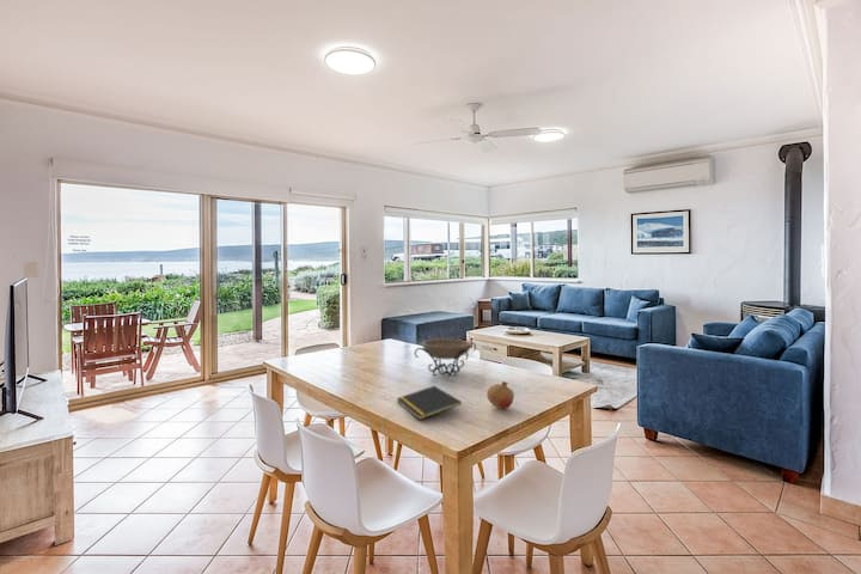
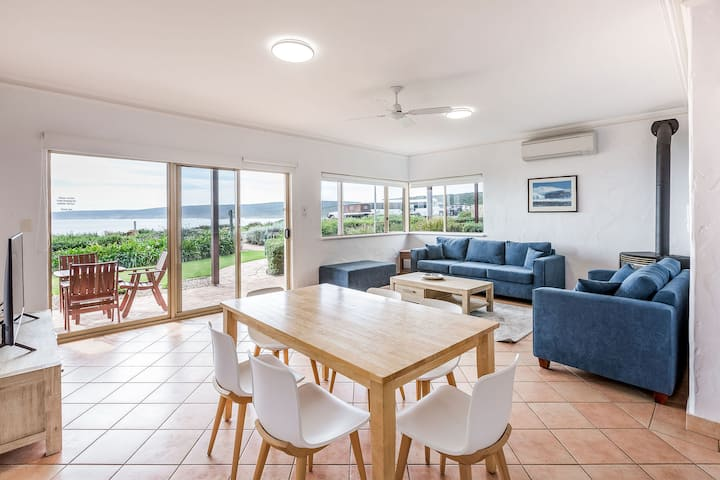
- decorative bowl [414,338,477,378]
- fruit [486,380,515,410]
- notepad [396,385,463,421]
